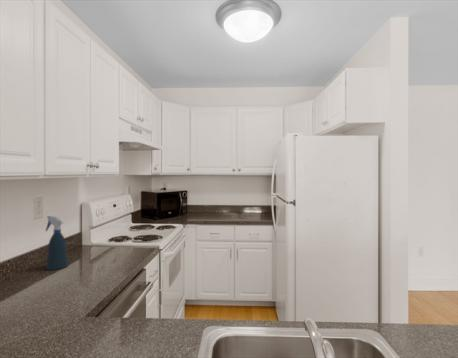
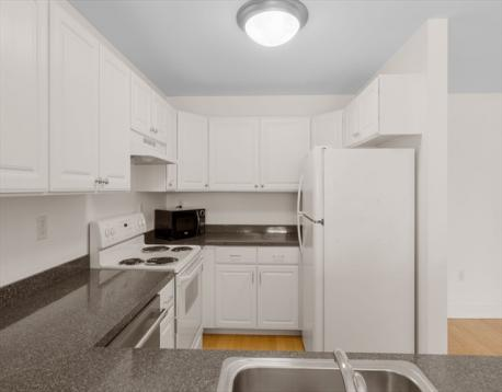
- spray bottle [45,215,69,271]
